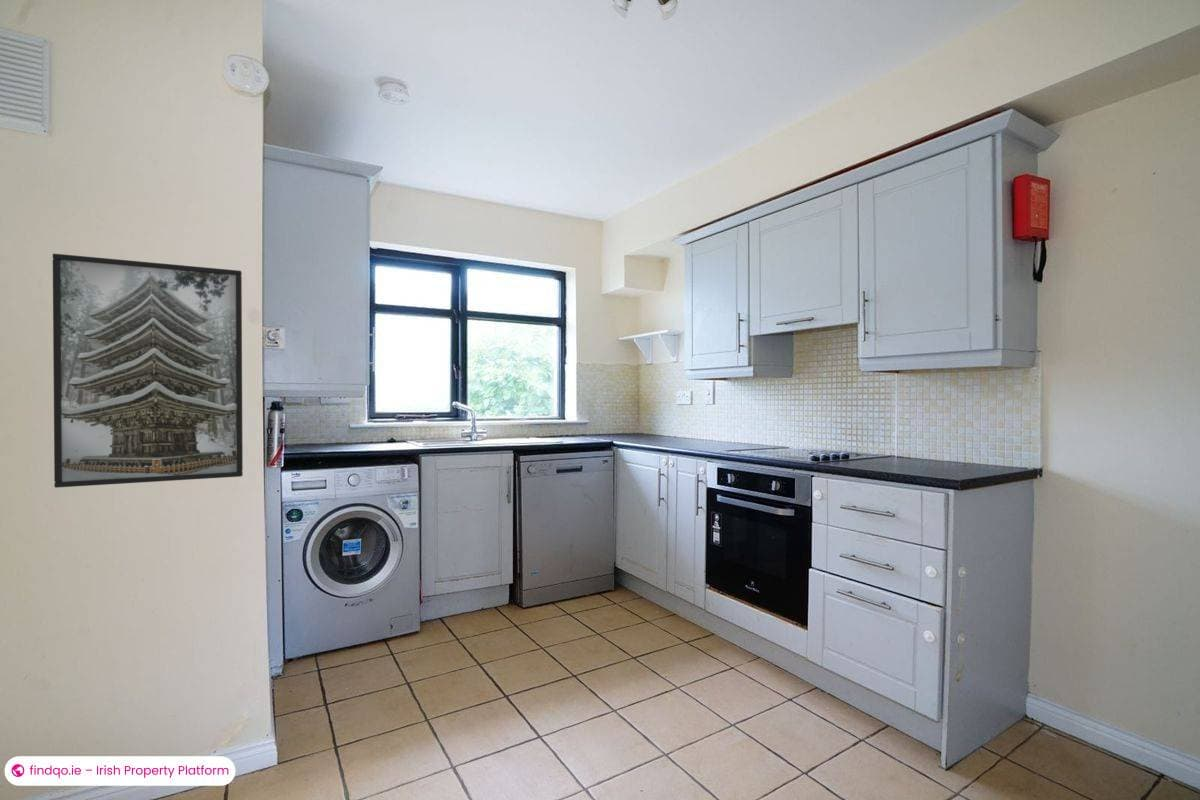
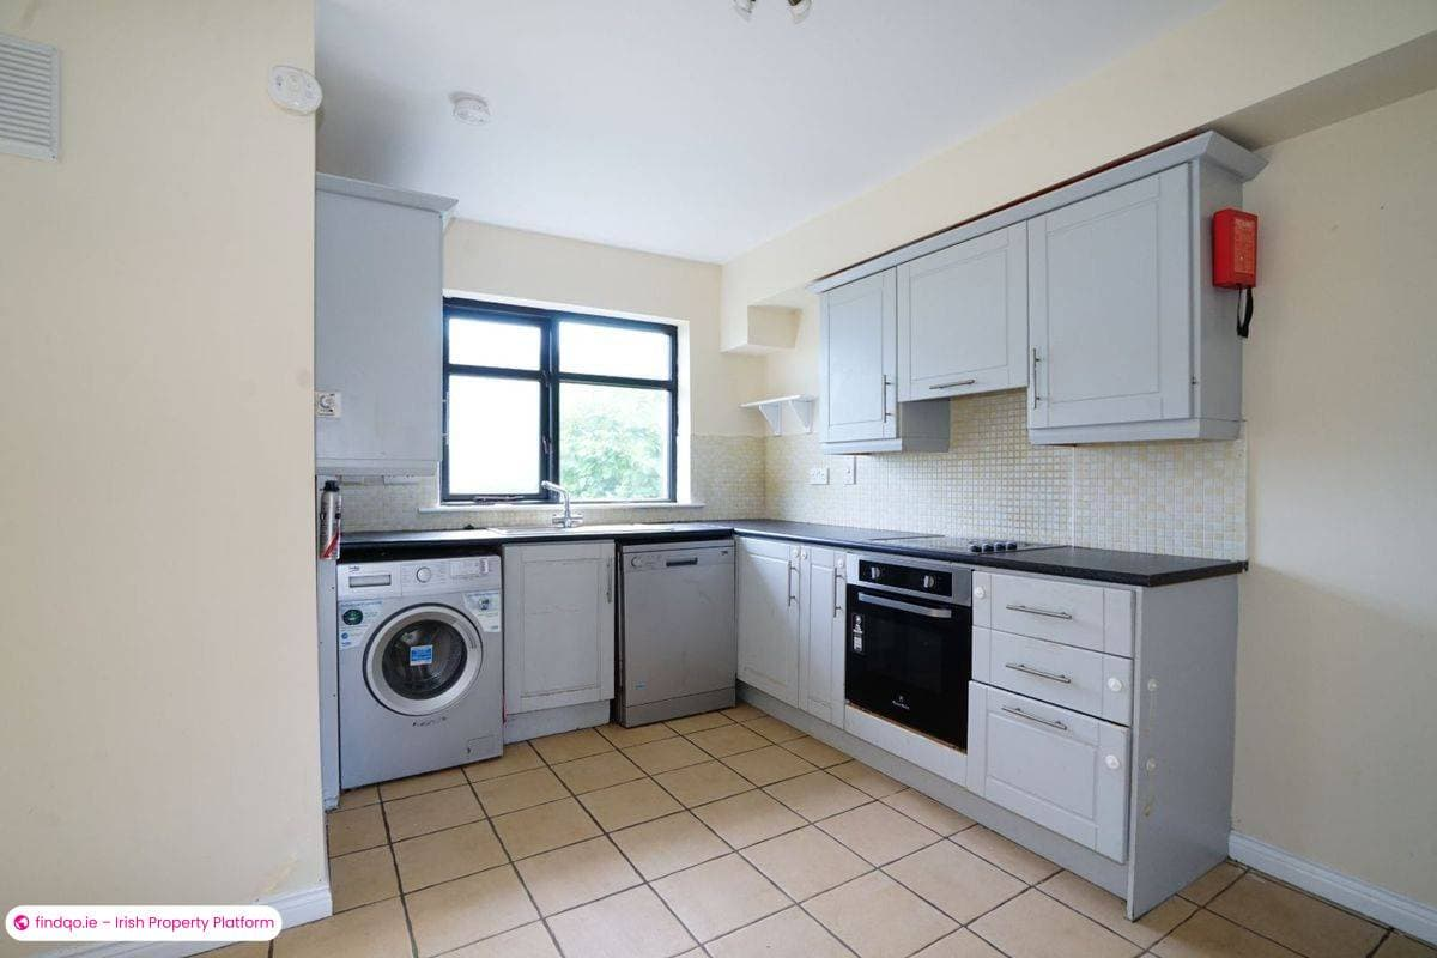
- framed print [52,253,244,489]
